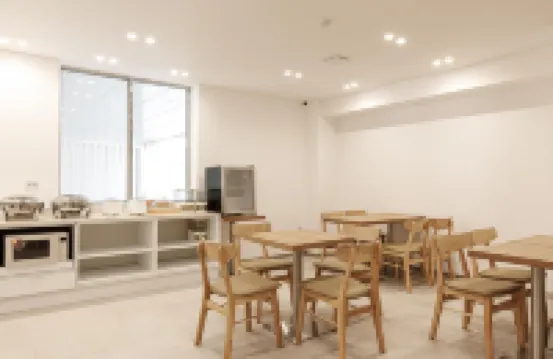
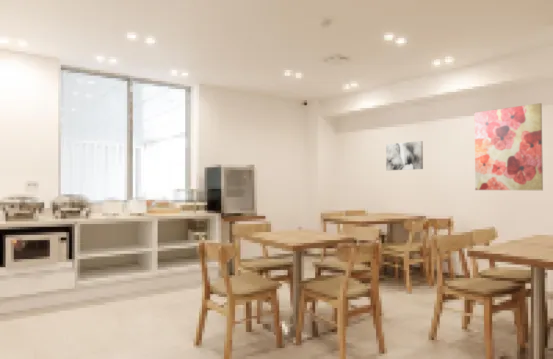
+ wall art [473,102,544,191]
+ wall art [385,140,424,171]
